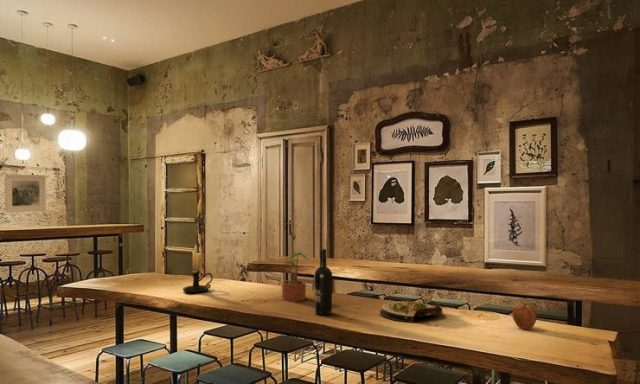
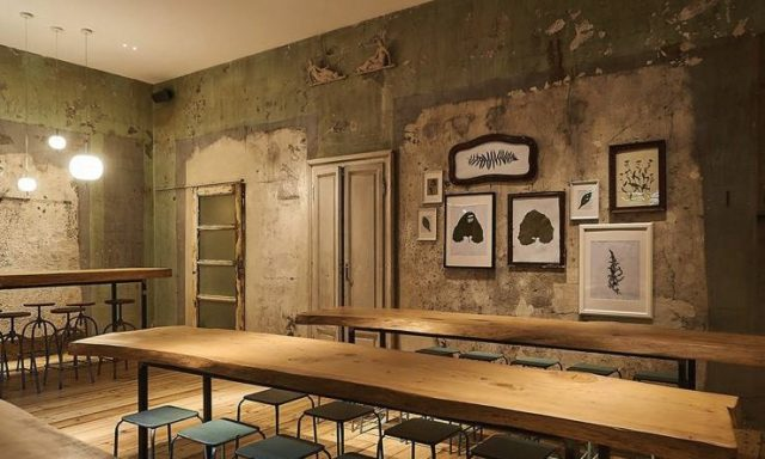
- candle holder [182,244,214,295]
- apple [511,303,538,330]
- potted plant [281,252,312,302]
- salad plate [379,300,444,324]
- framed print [4,174,47,213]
- wine bottle [313,248,333,316]
